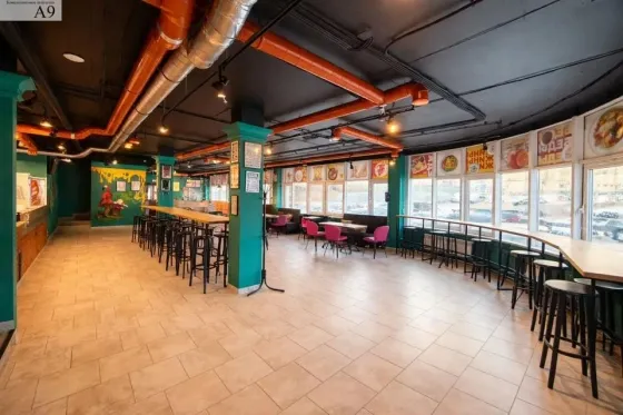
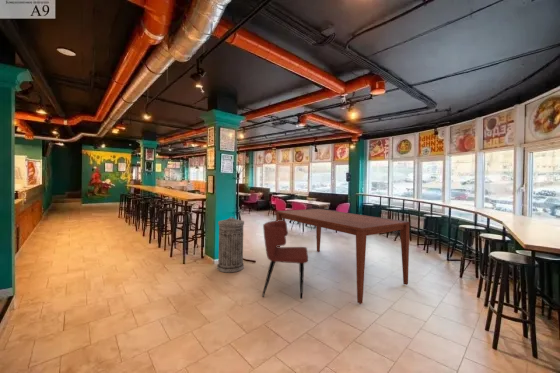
+ dining table [275,208,411,305]
+ trash can [216,216,245,273]
+ dining chair [261,219,309,300]
